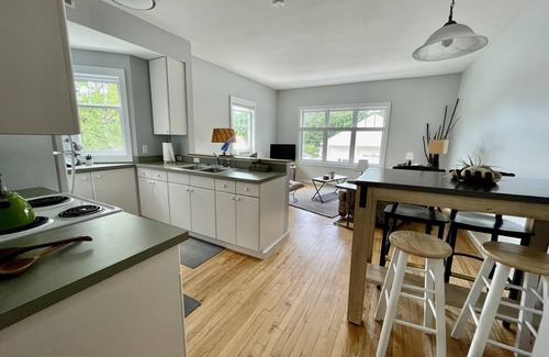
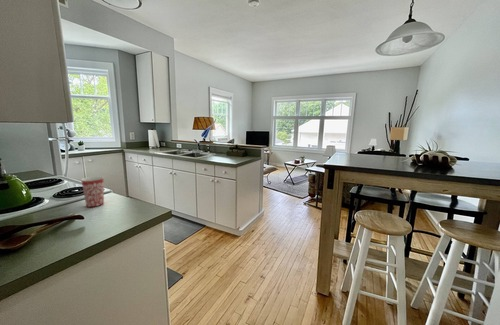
+ mug [80,175,105,208]
